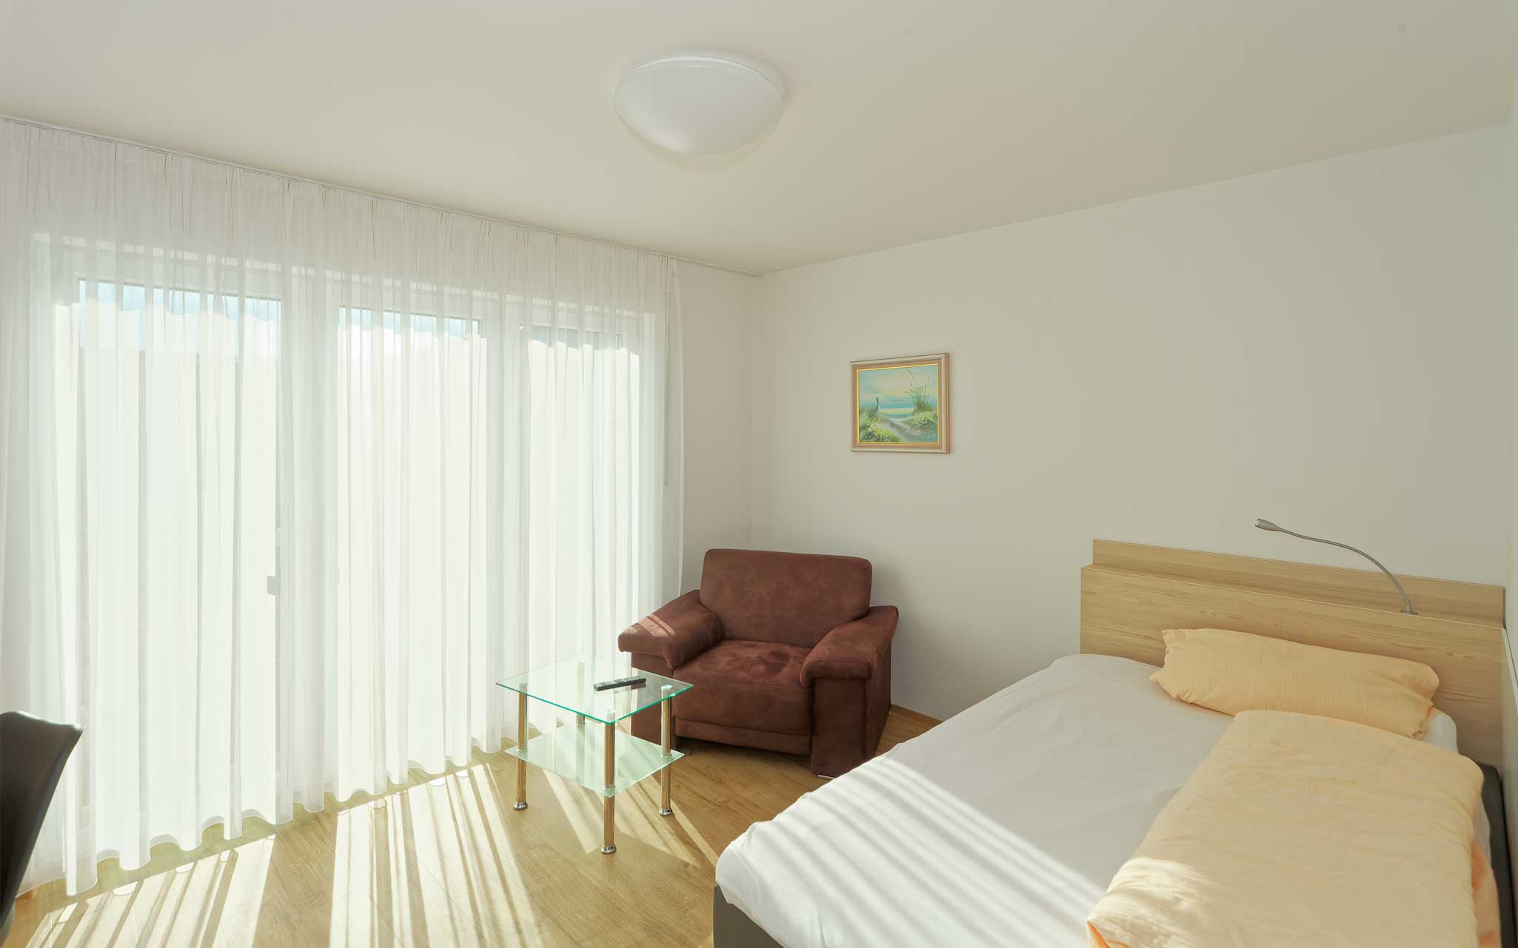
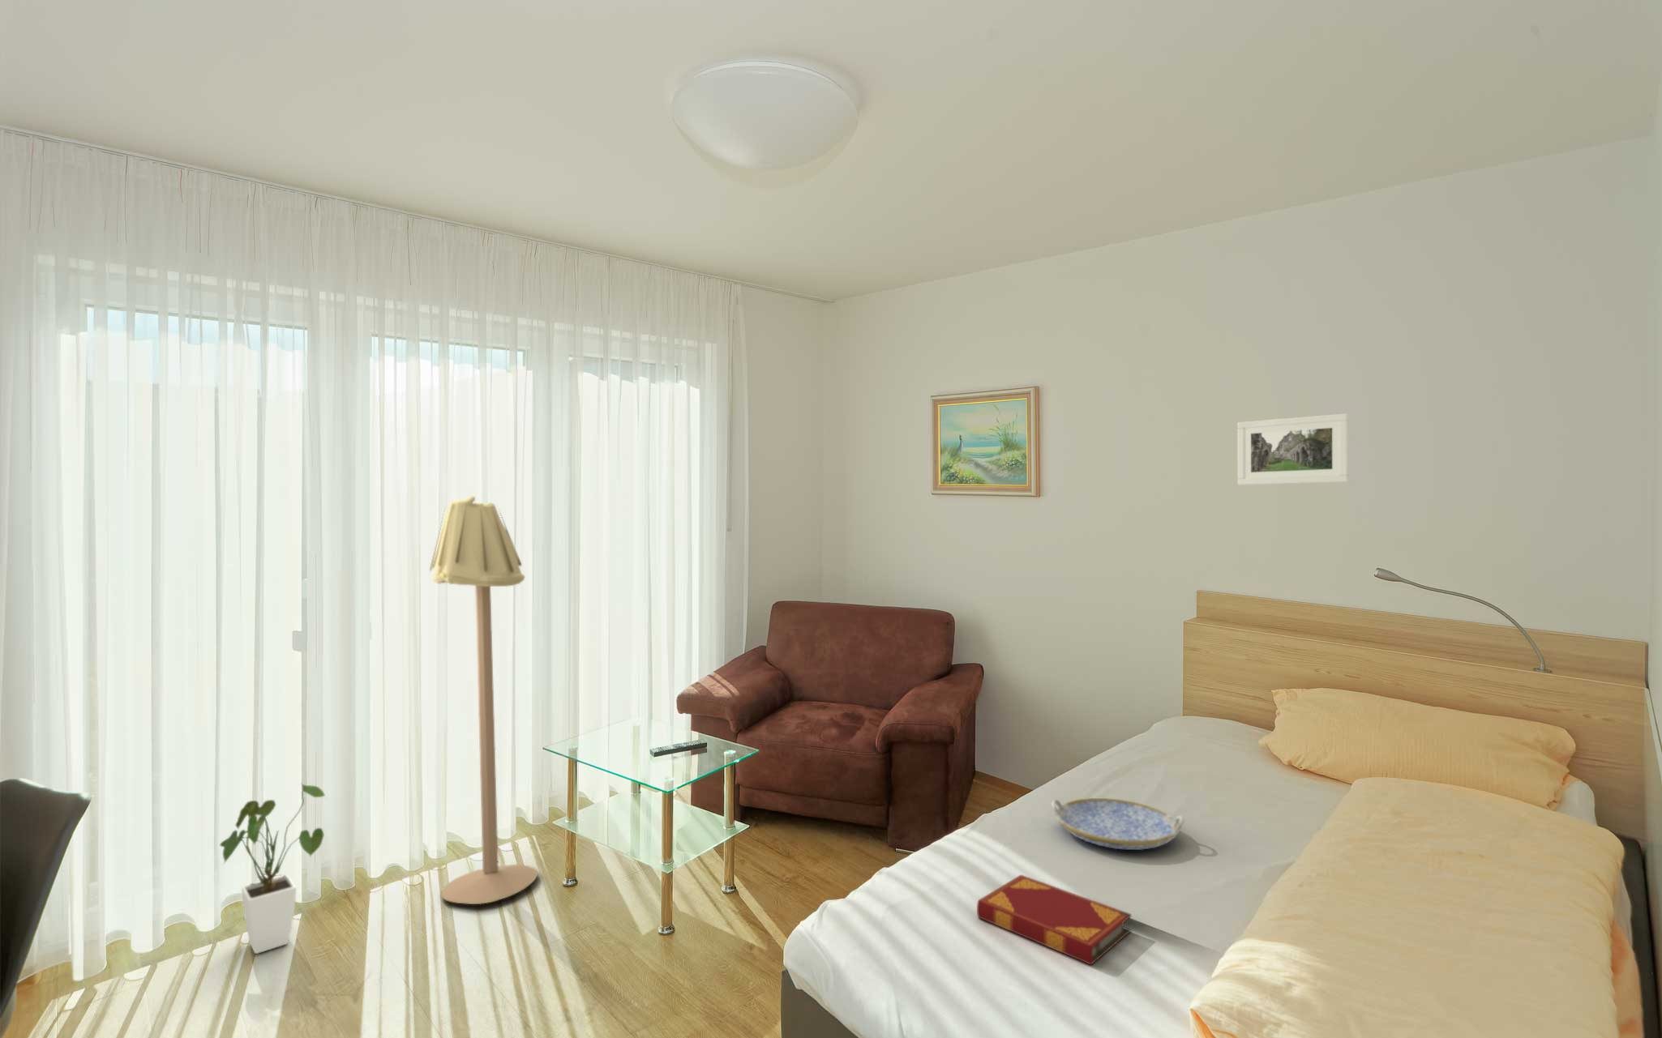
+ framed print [1236,413,1349,487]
+ hardback book [976,874,1133,966]
+ serving tray [1051,798,1185,850]
+ floor lamp [428,495,540,905]
+ house plant [219,782,327,954]
